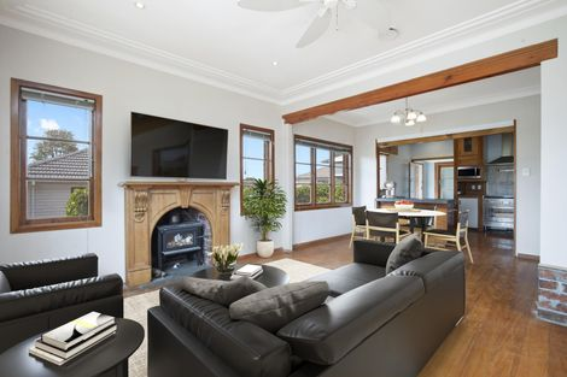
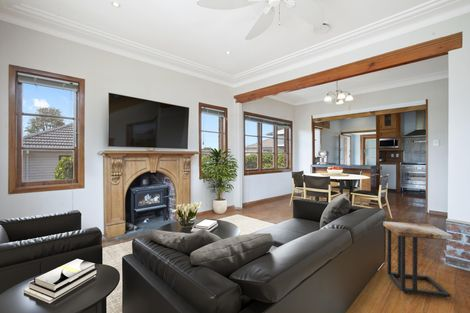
+ side table [382,221,454,299]
